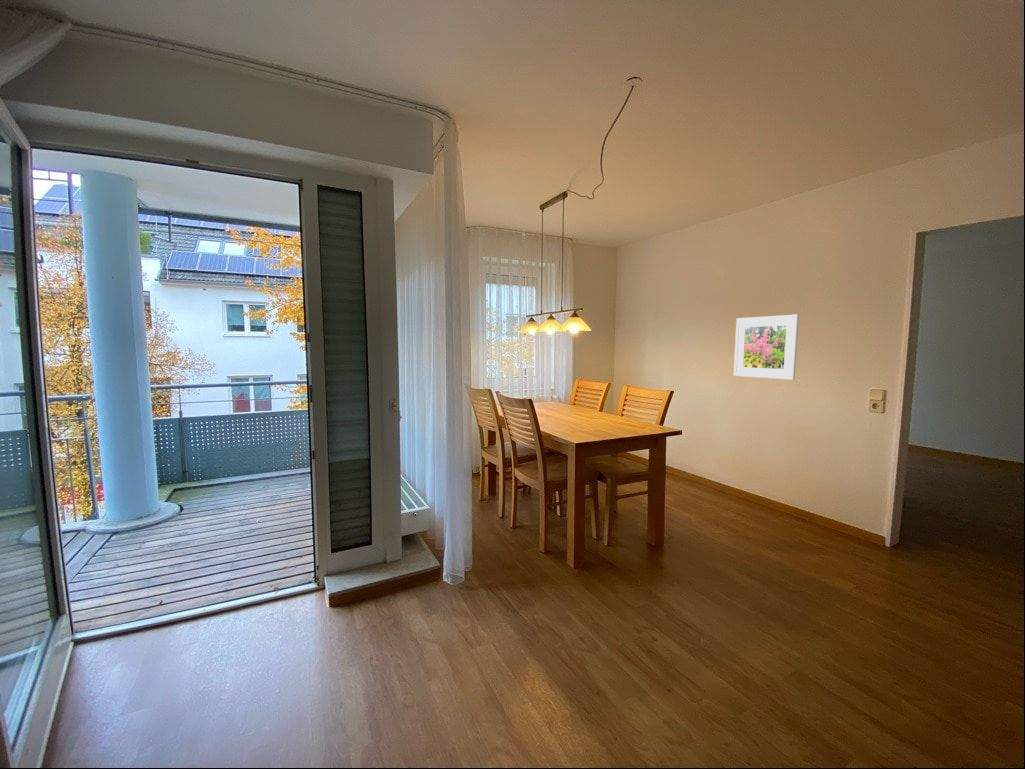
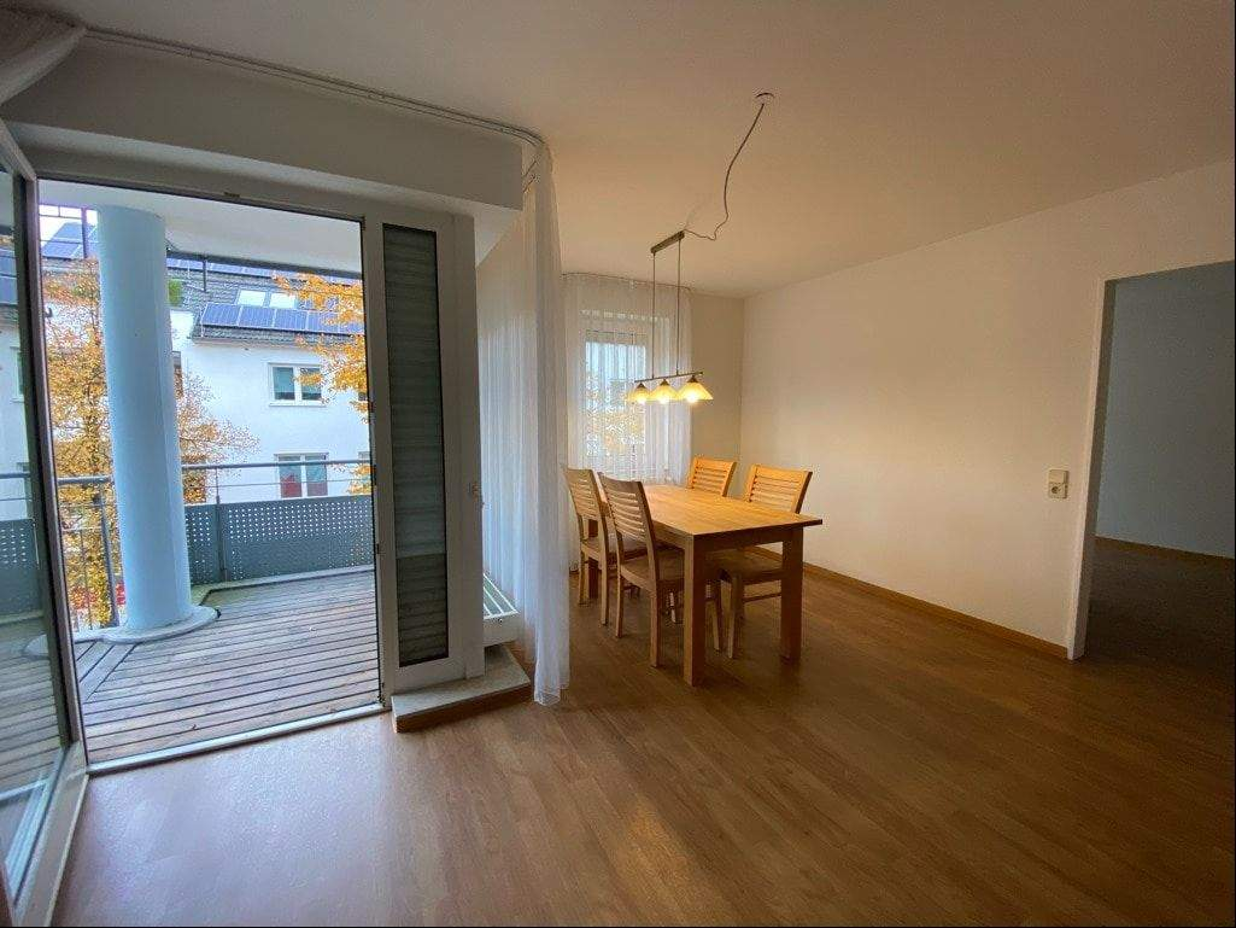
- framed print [733,313,800,381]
